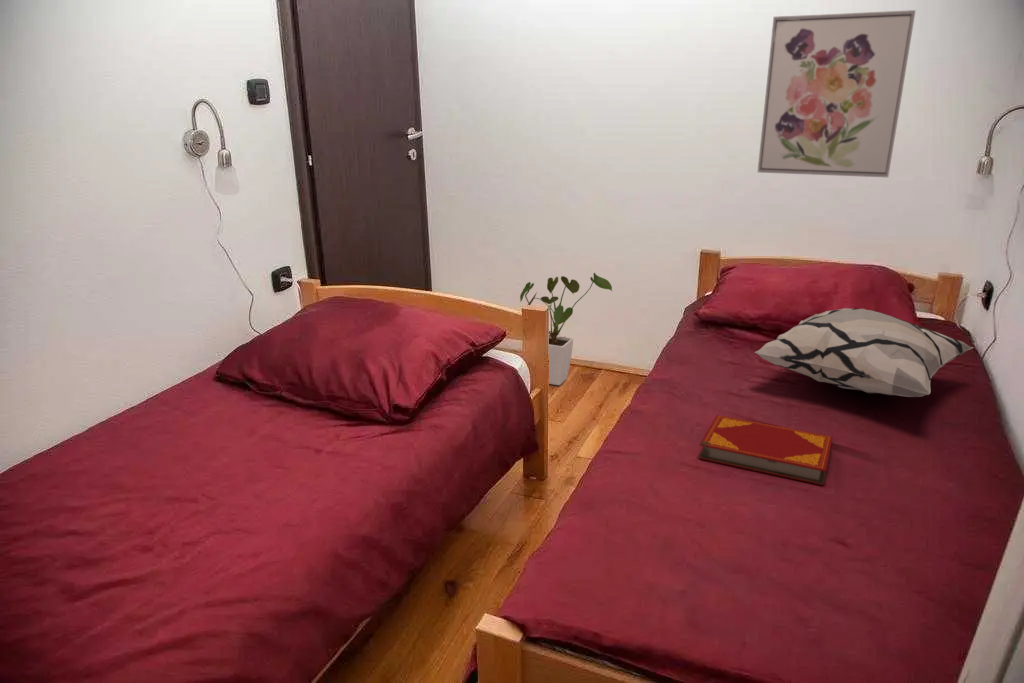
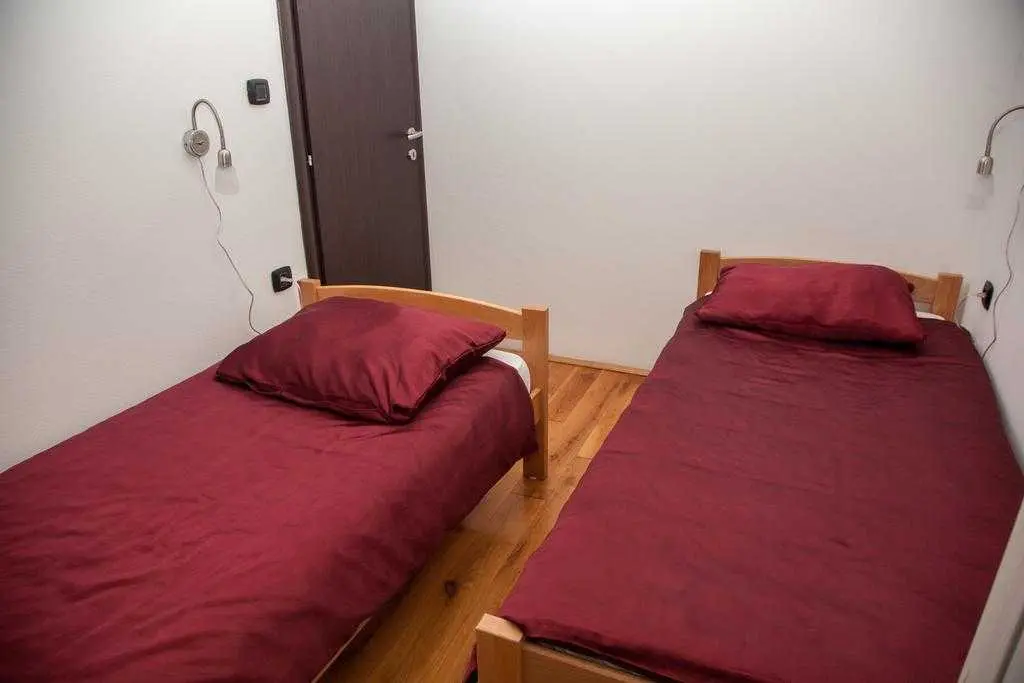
- house plant [519,272,613,386]
- hardback book [698,414,834,486]
- decorative pillow [754,307,974,398]
- wall art [756,9,917,178]
